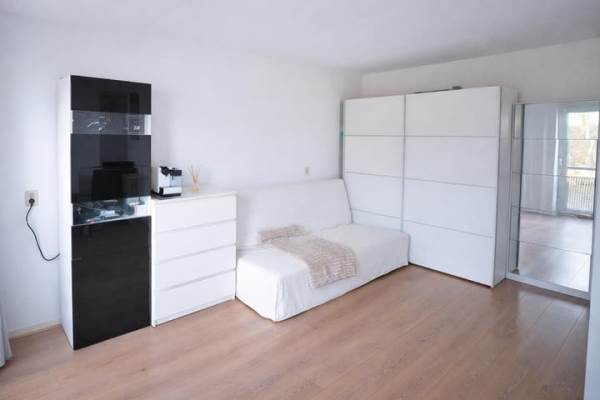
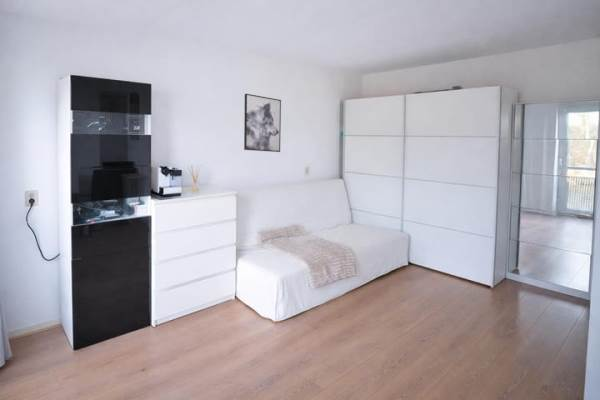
+ wall art [243,93,282,153]
